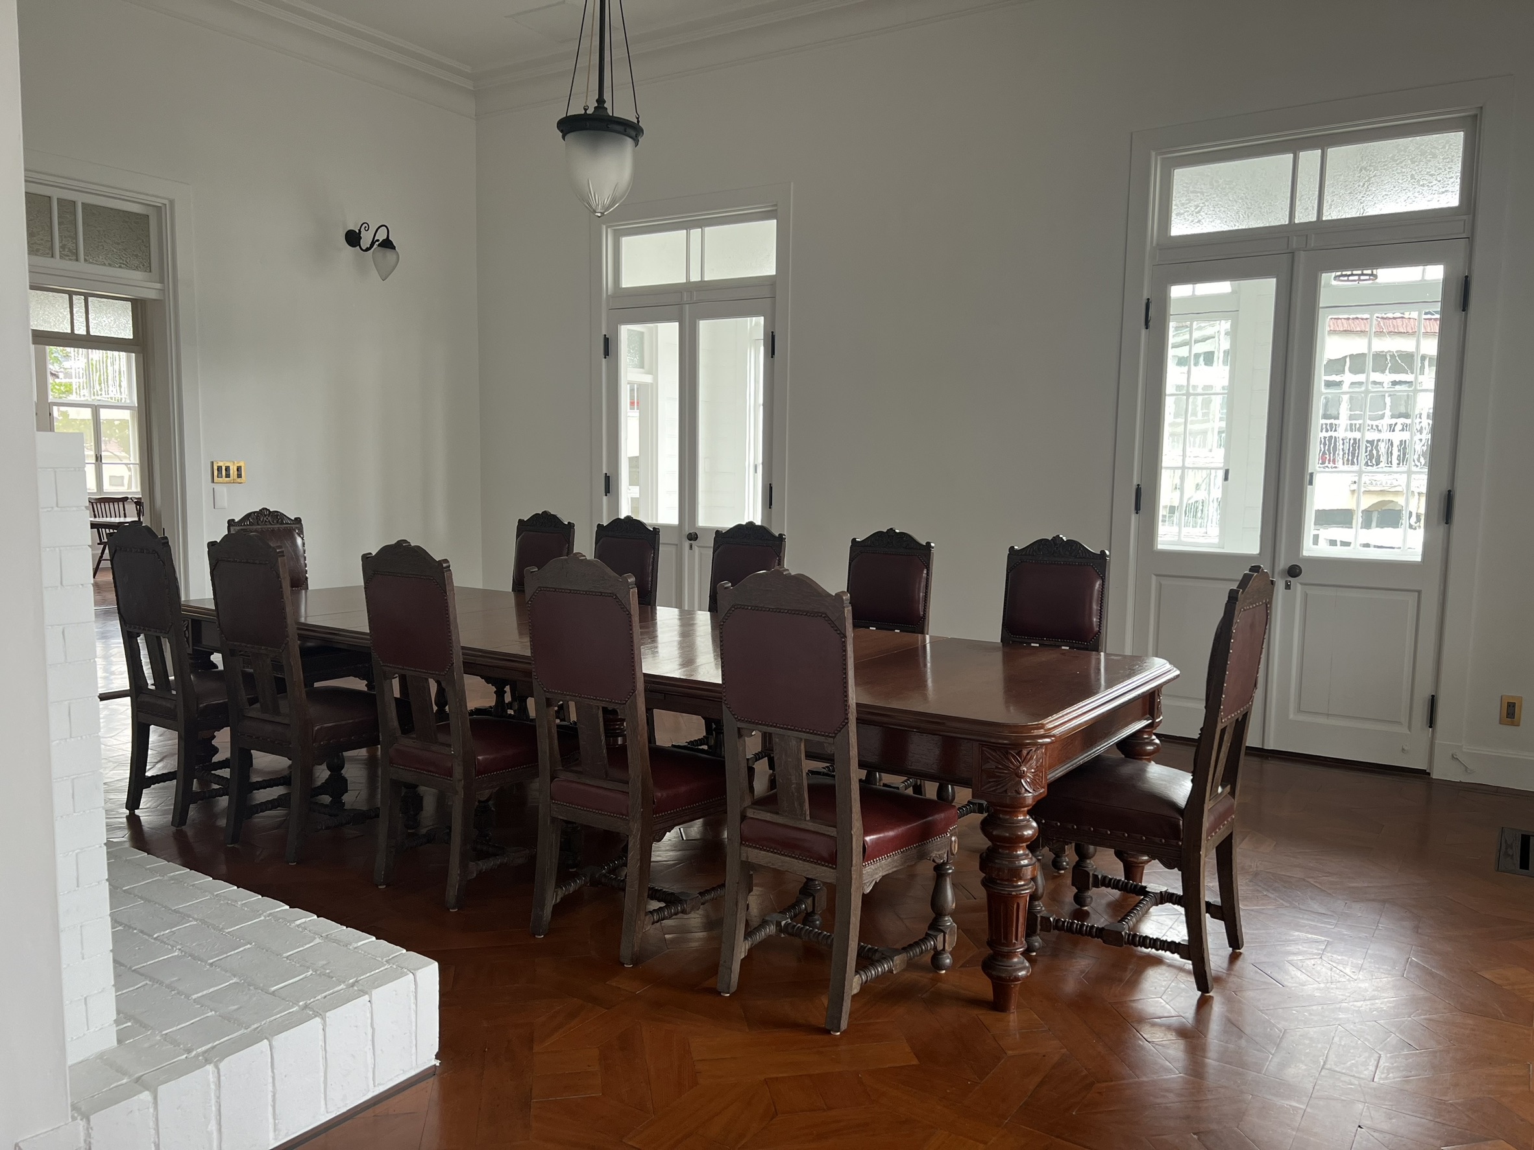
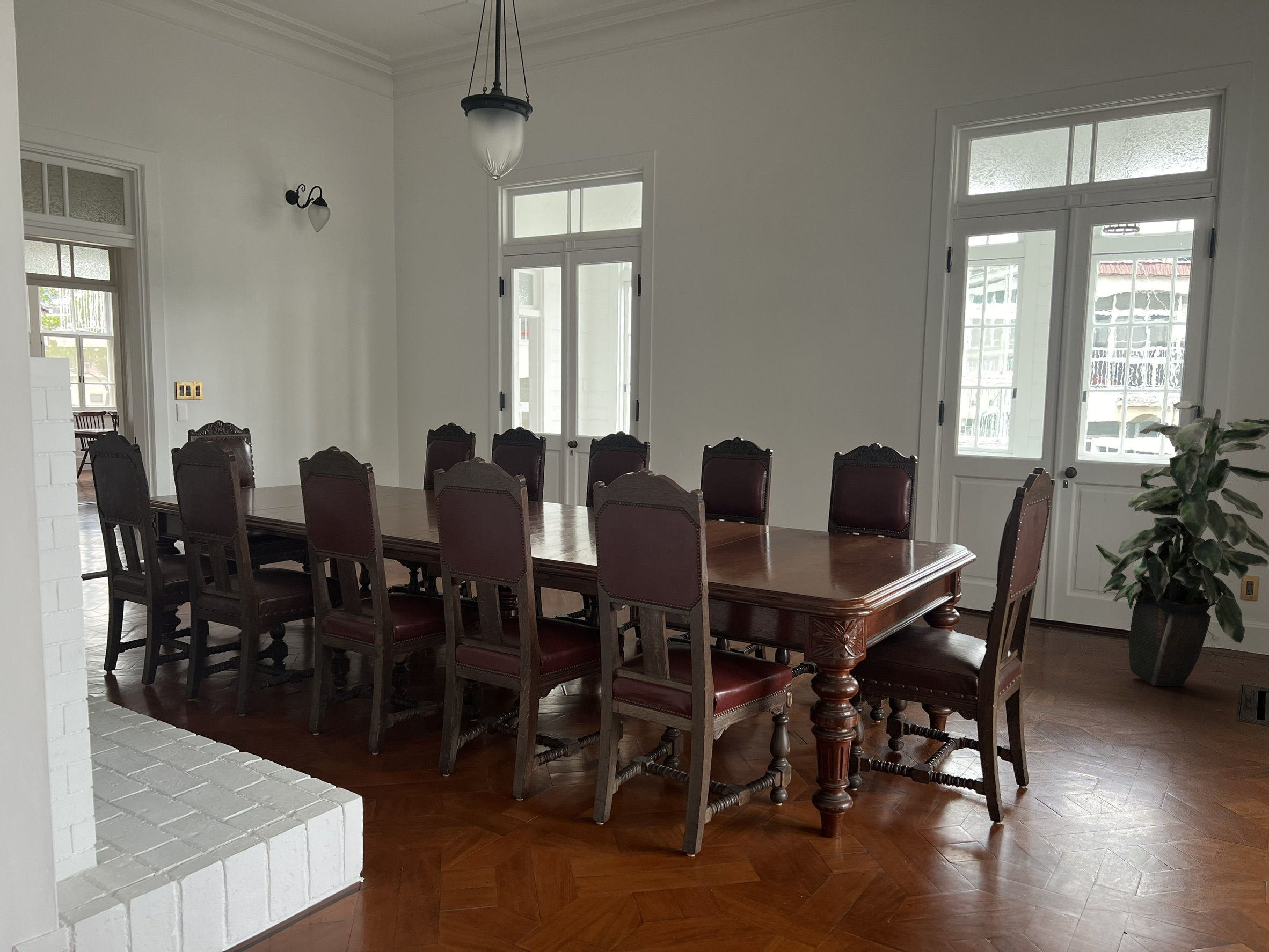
+ indoor plant [1095,401,1269,687]
